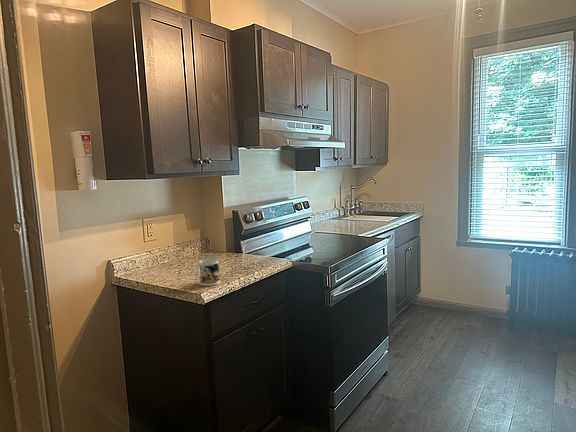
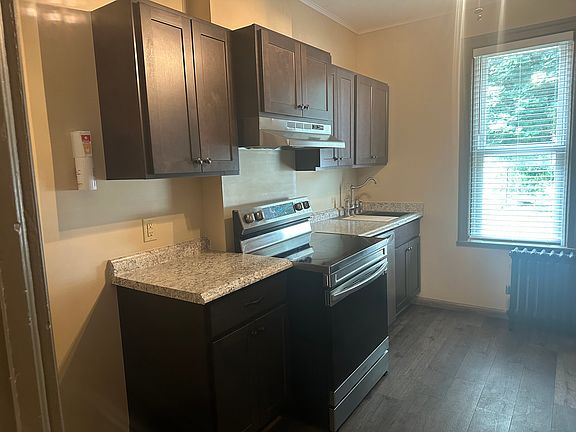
- mug [196,258,221,287]
